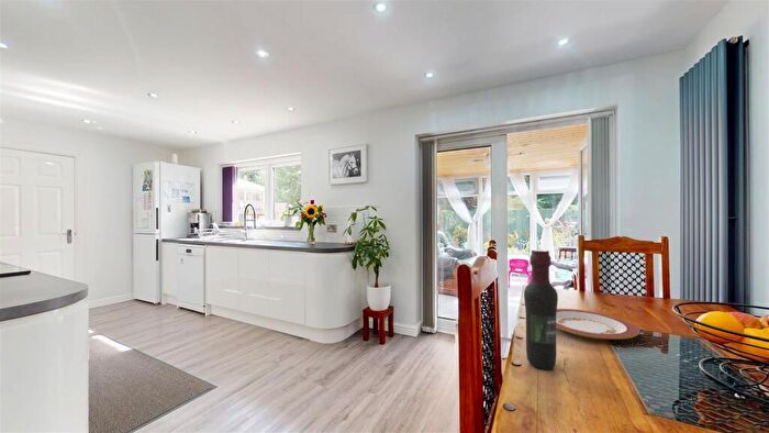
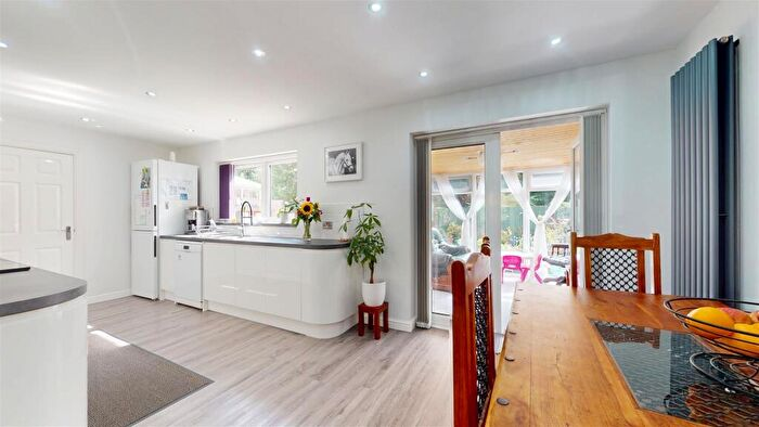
- wine bottle [523,248,559,370]
- plate [556,308,640,341]
